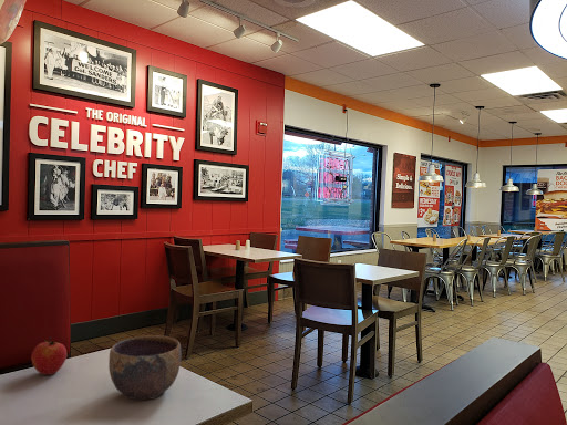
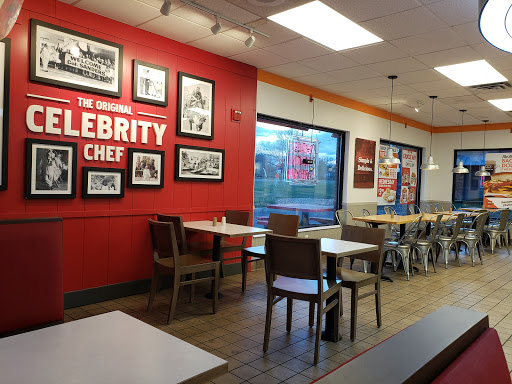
- bowl [107,334,183,401]
- apple [30,335,68,376]
